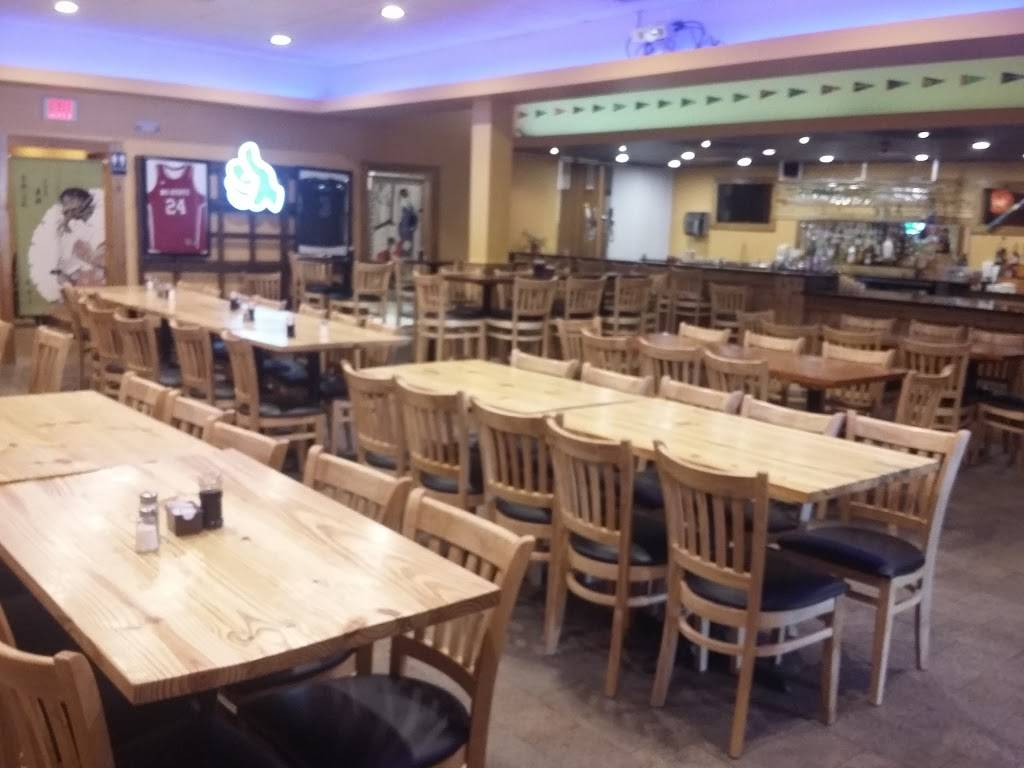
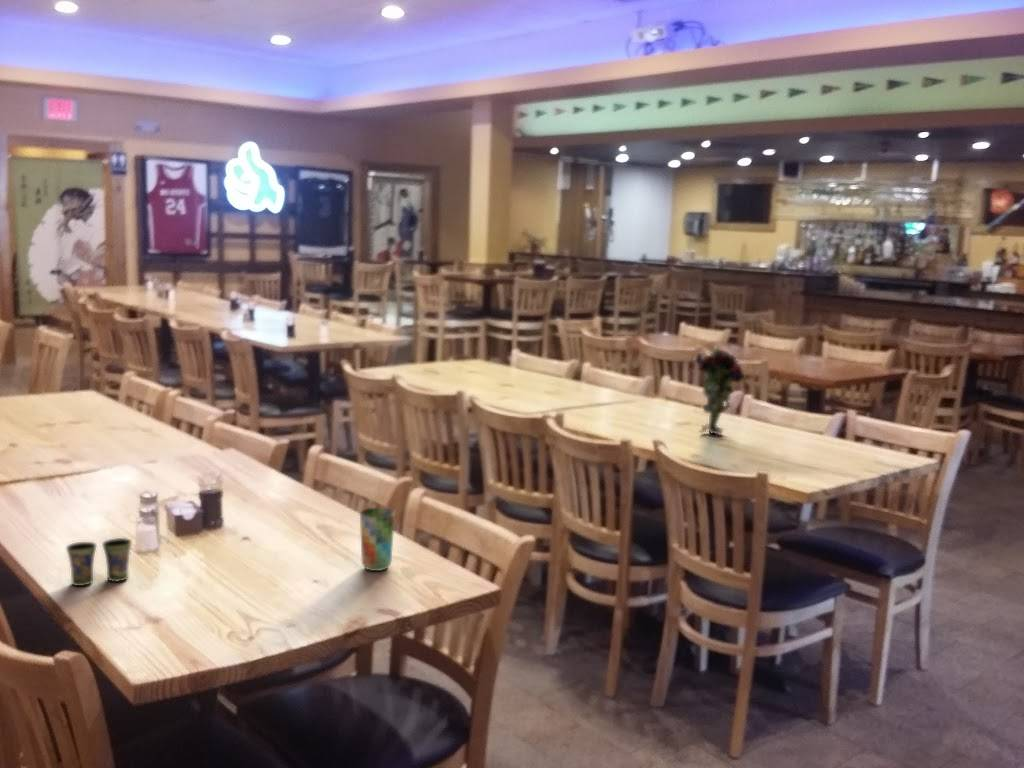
+ flower [693,346,746,436]
+ cup [65,537,133,587]
+ cup [359,507,396,572]
